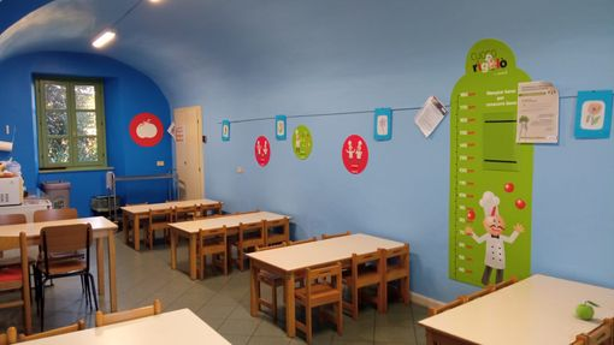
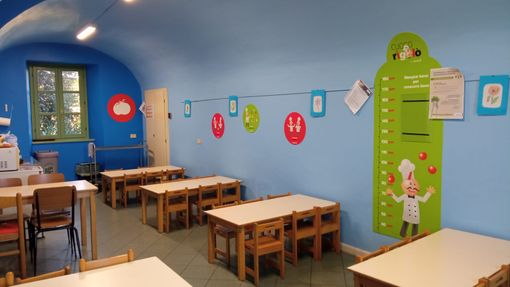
- fruit [574,299,601,321]
